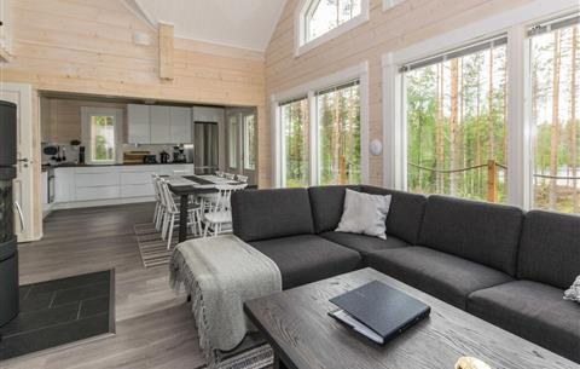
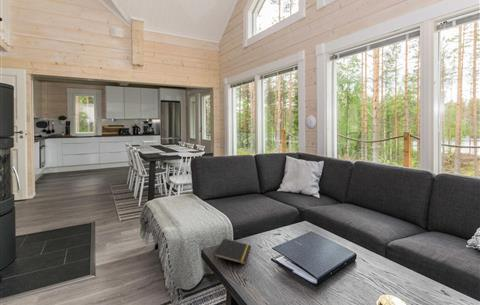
+ notepad [213,238,252,265]
